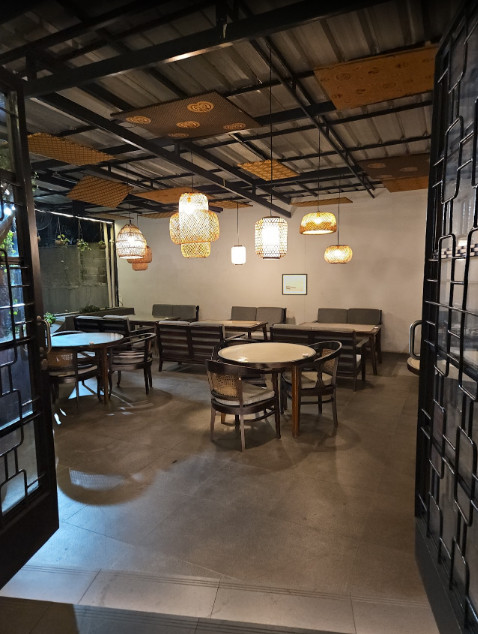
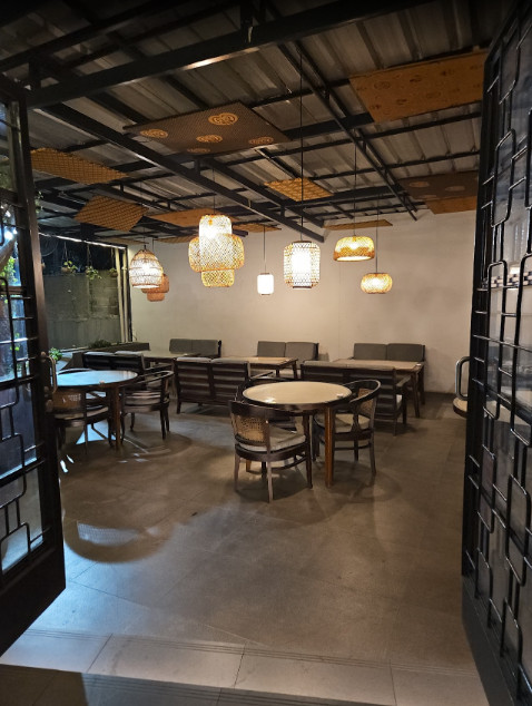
- wall art [281,273,308,296]
